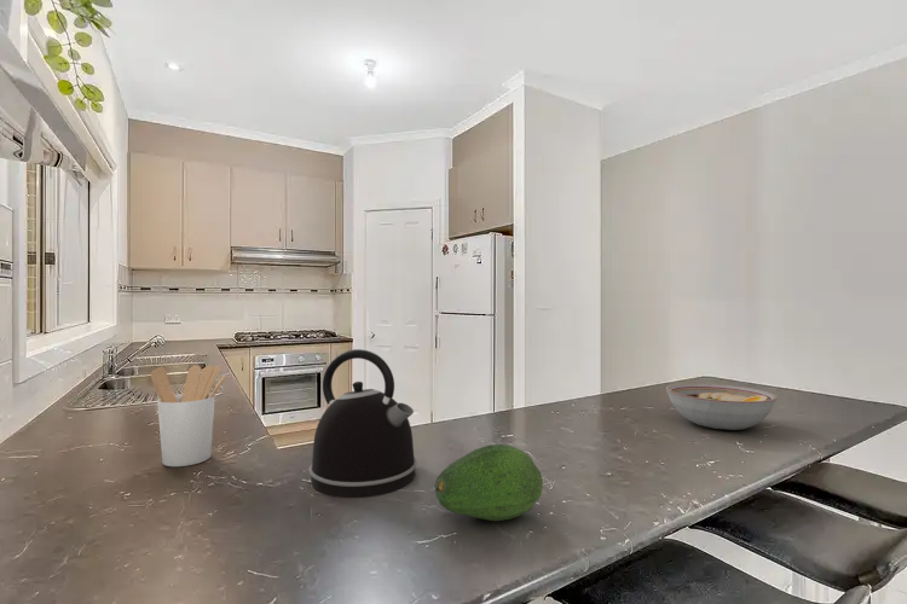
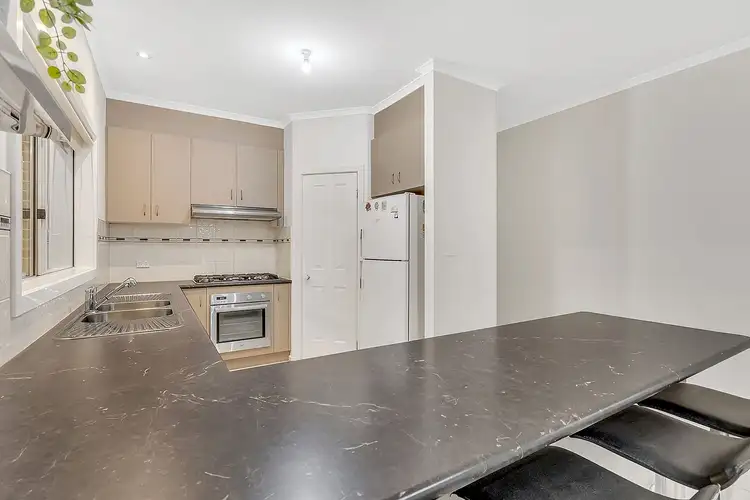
- fruit [434,443,544,522]
- bowl [665,382,779,431]
- utensil holder [150,364,226,467]
- kettle [308,348,418,498]
